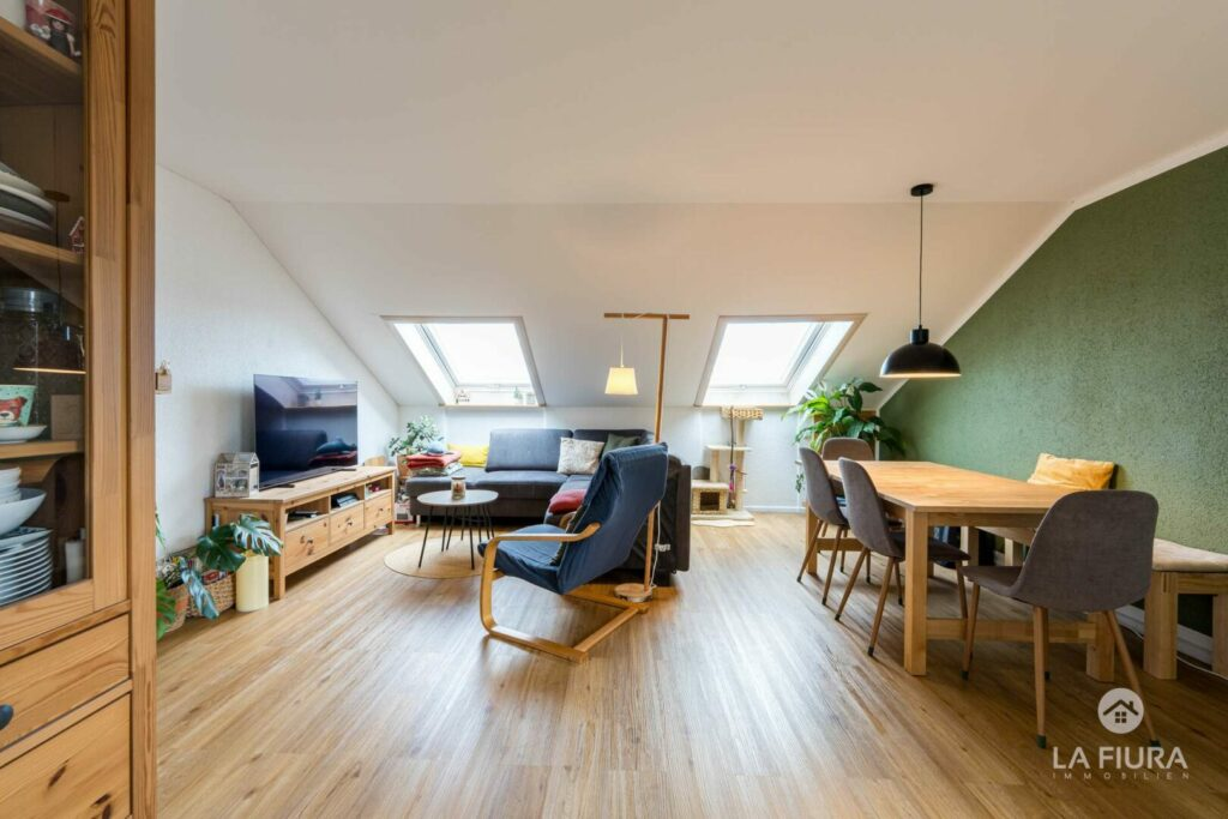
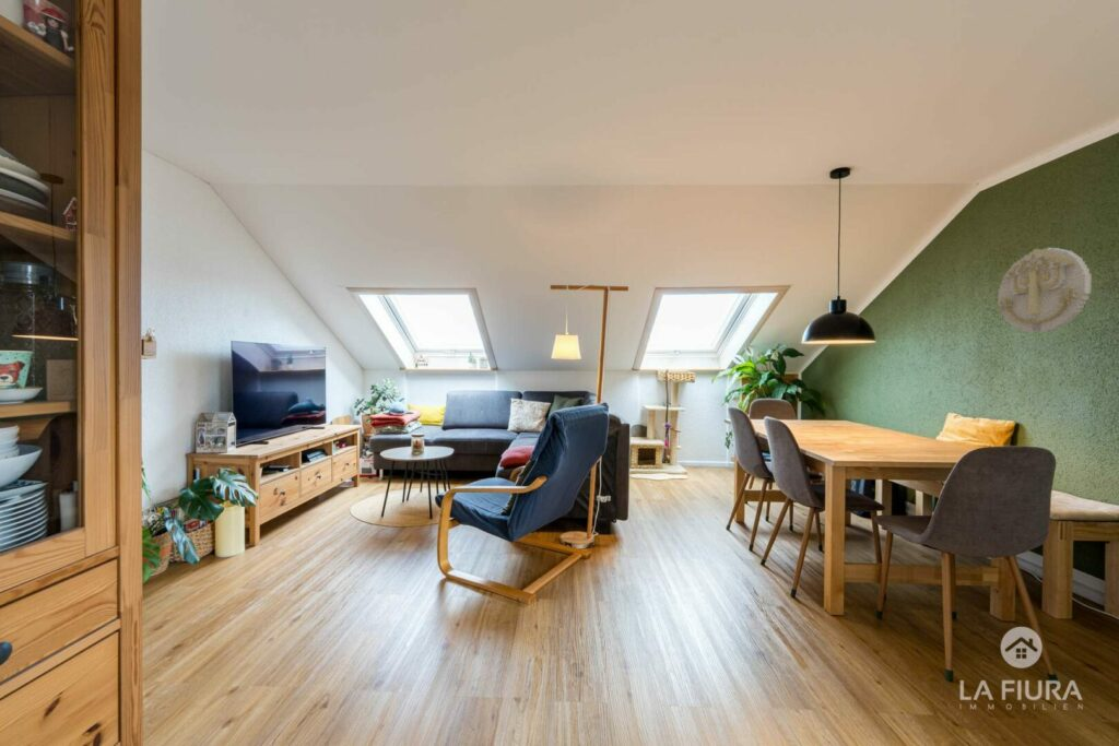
+ wall decoration [996,247,1093,334]
